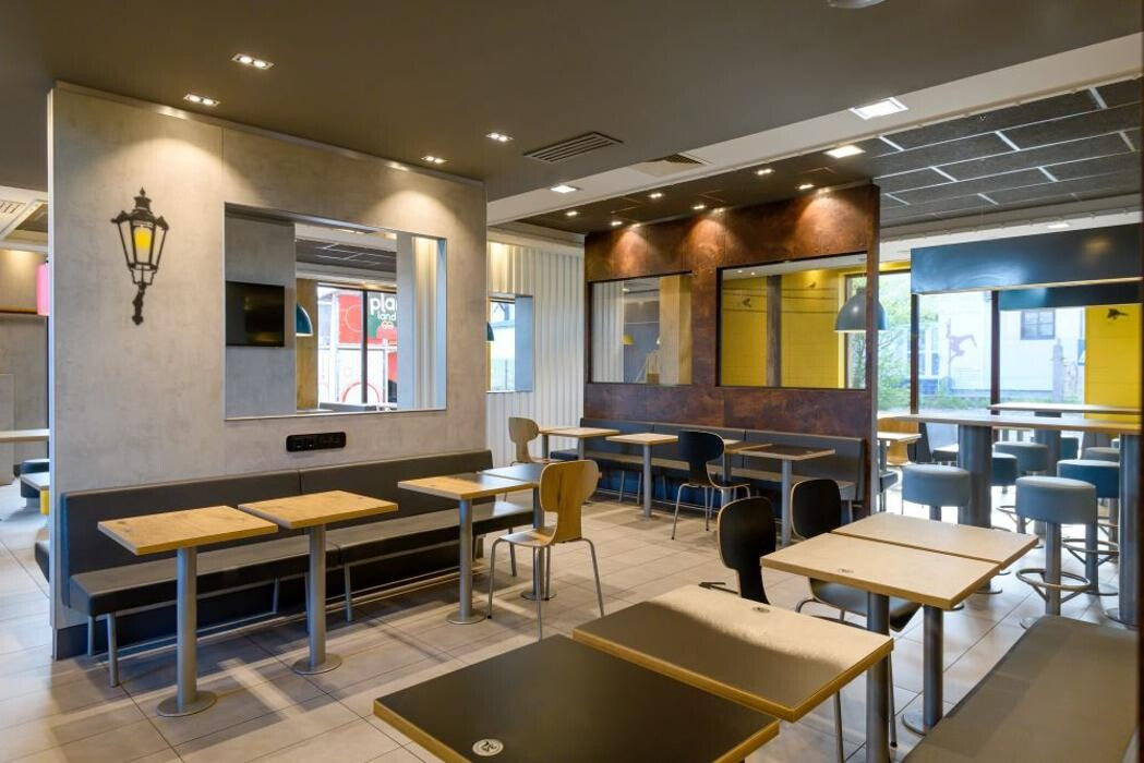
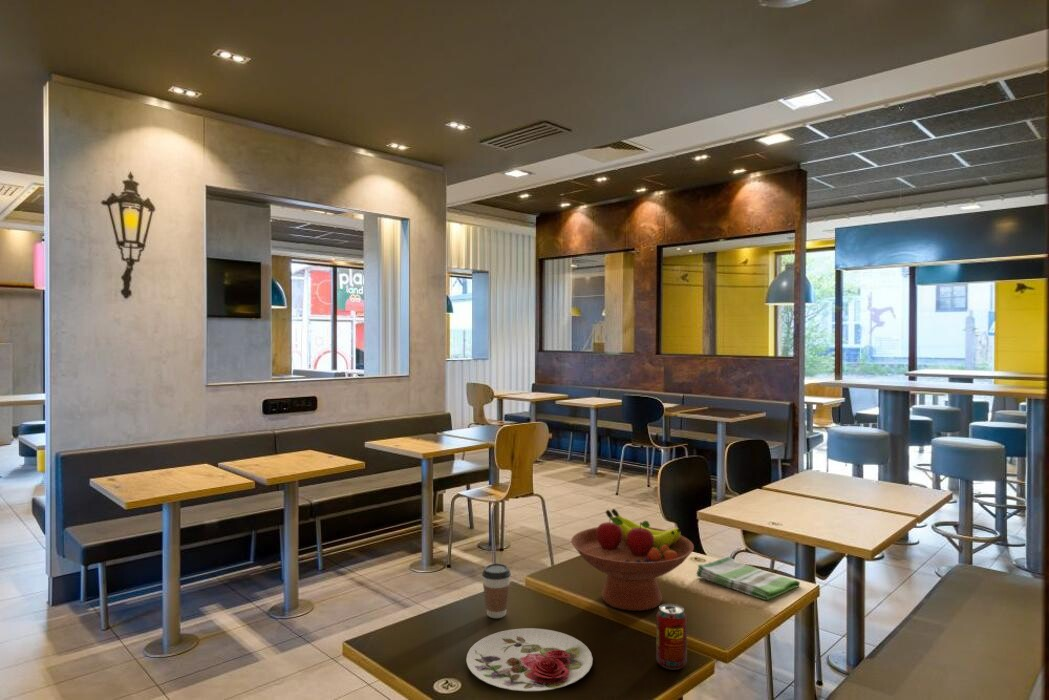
+ coffee cup [481,563,512,619]
+ beverage can [655,603,688,671]
+ plate [465,627,594,692]
+ fruit bowl [570,508,695,612]
+ dish towel [695,556,801,601]
